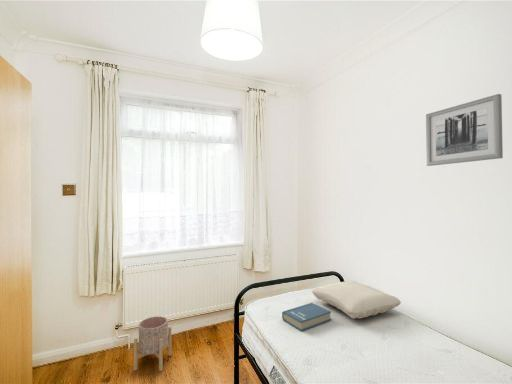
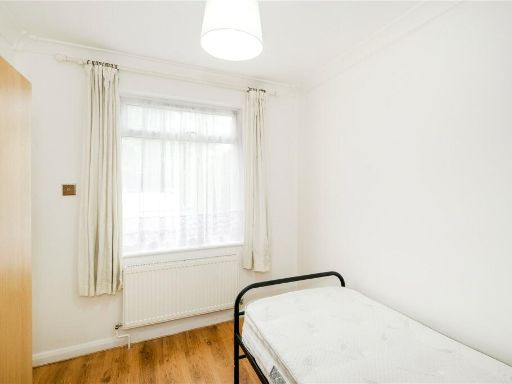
- planter [133,315,172,372]
- wall art [425,93,504,167]
- book [281,302,332,332]
- pillow [311,280,402,320]
